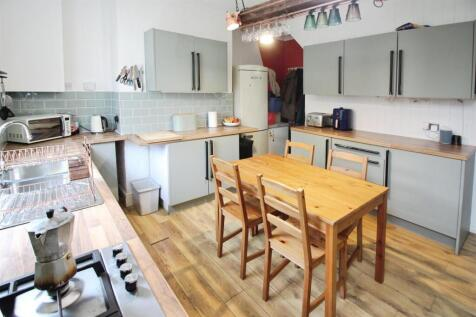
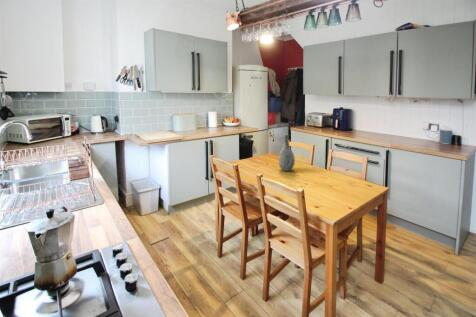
+ vase [278,134,296,172]
